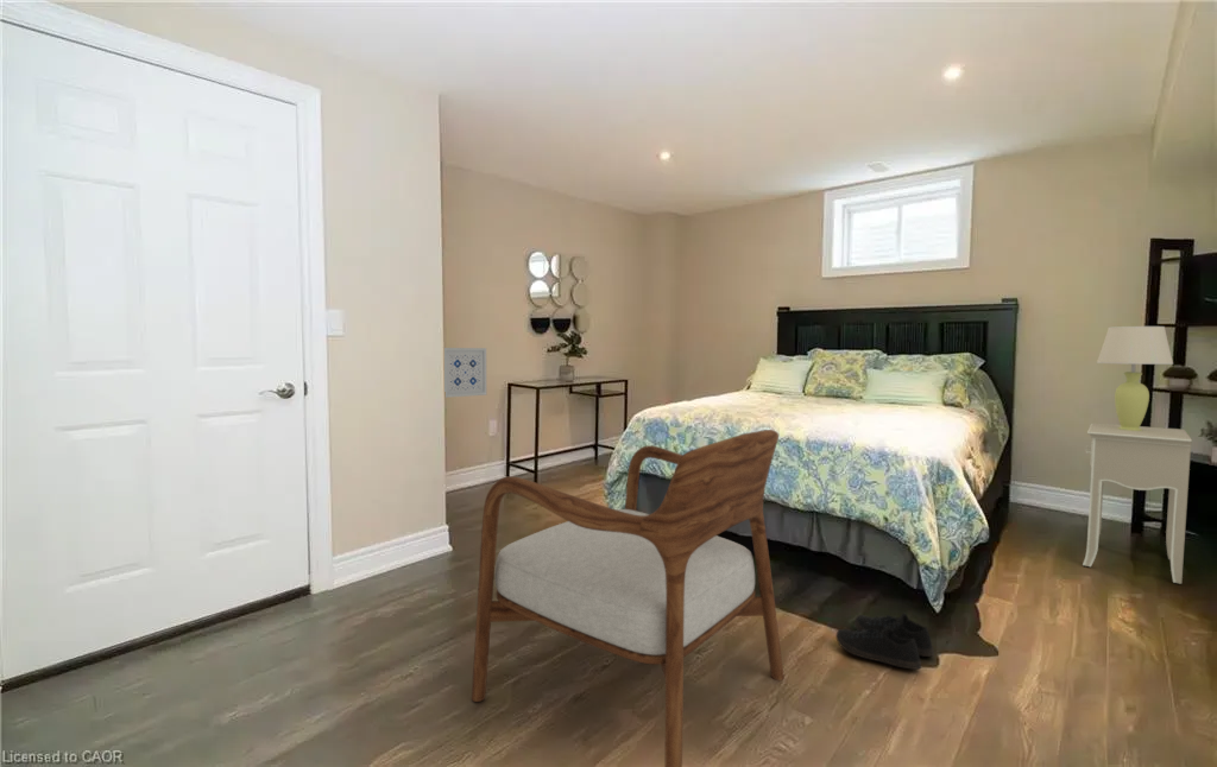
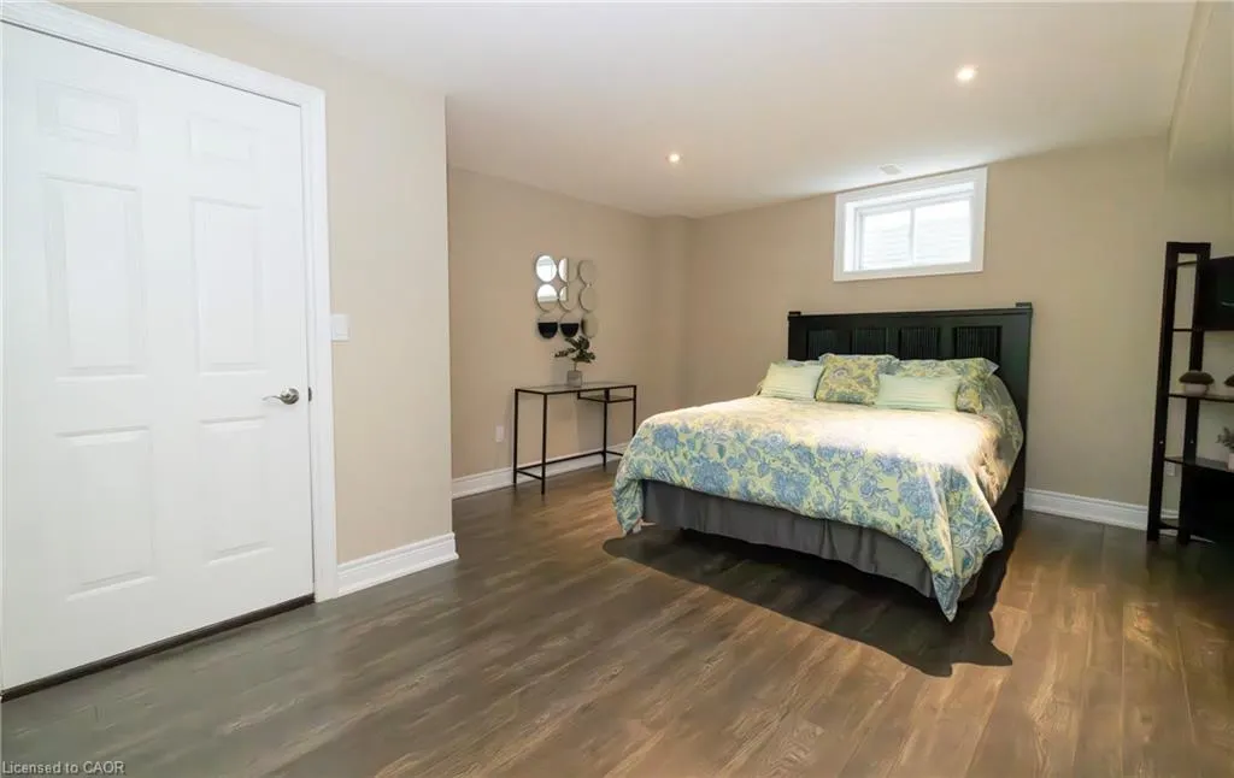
- table lamp [1096,325,1174,431]
- armchair [471,429,786,767]
- nightstand [1082,421,1193,585]
- shoe [834,611,935,671]
- wall art [443,347,487,399]
